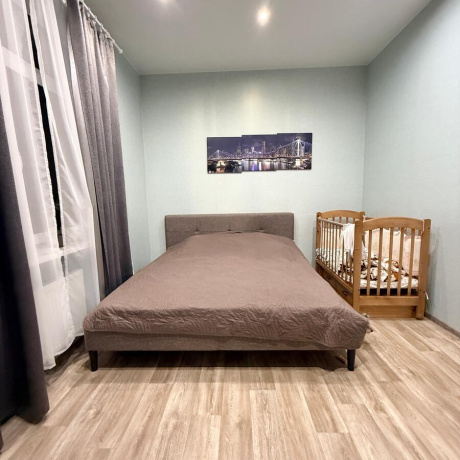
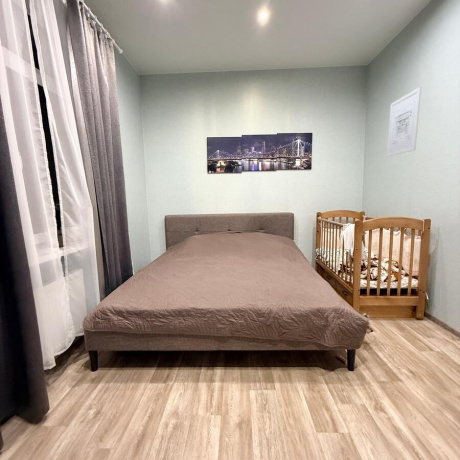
+ wall art [386,86,422,158]
